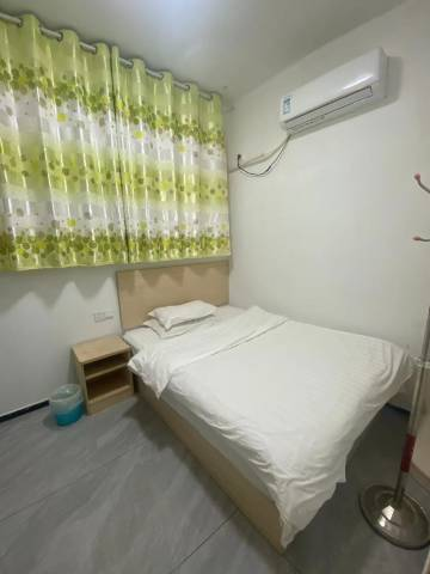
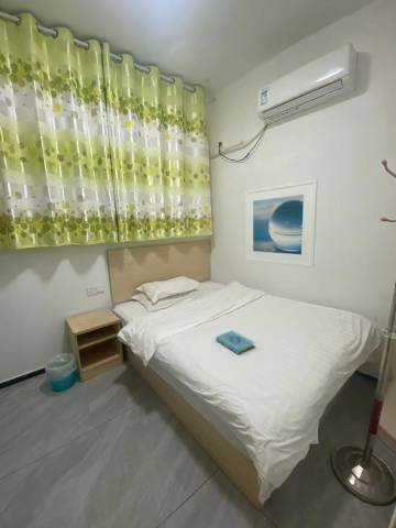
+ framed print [243,178,319,268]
+ book [215,330,256,355]
